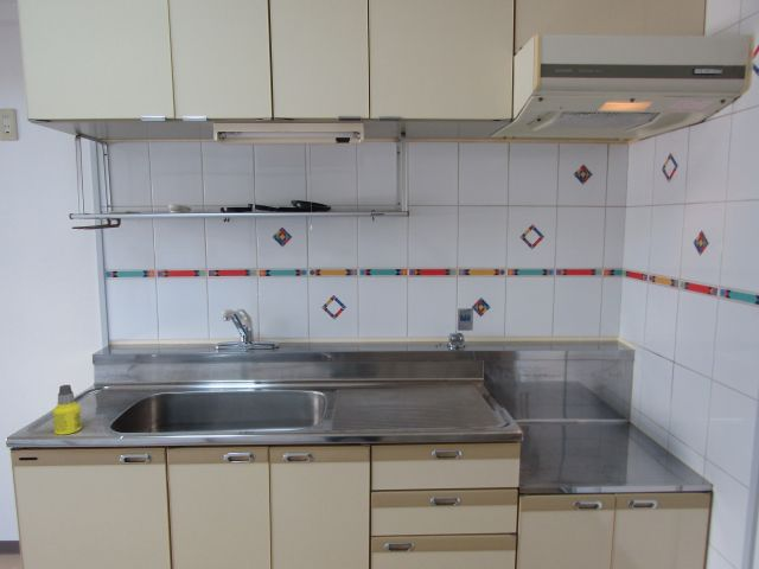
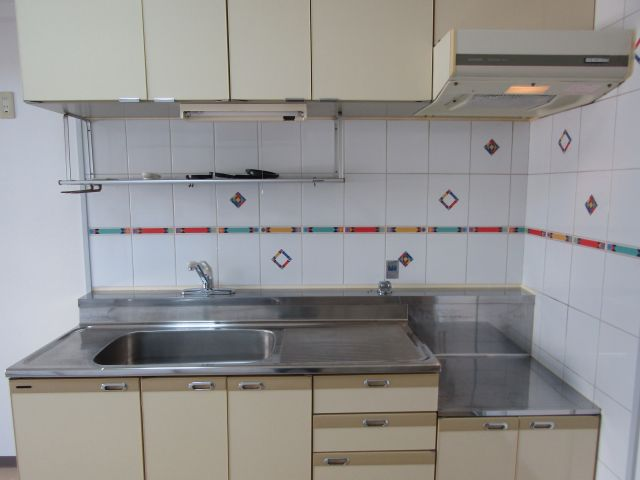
- bottle [52,384,82,436]
